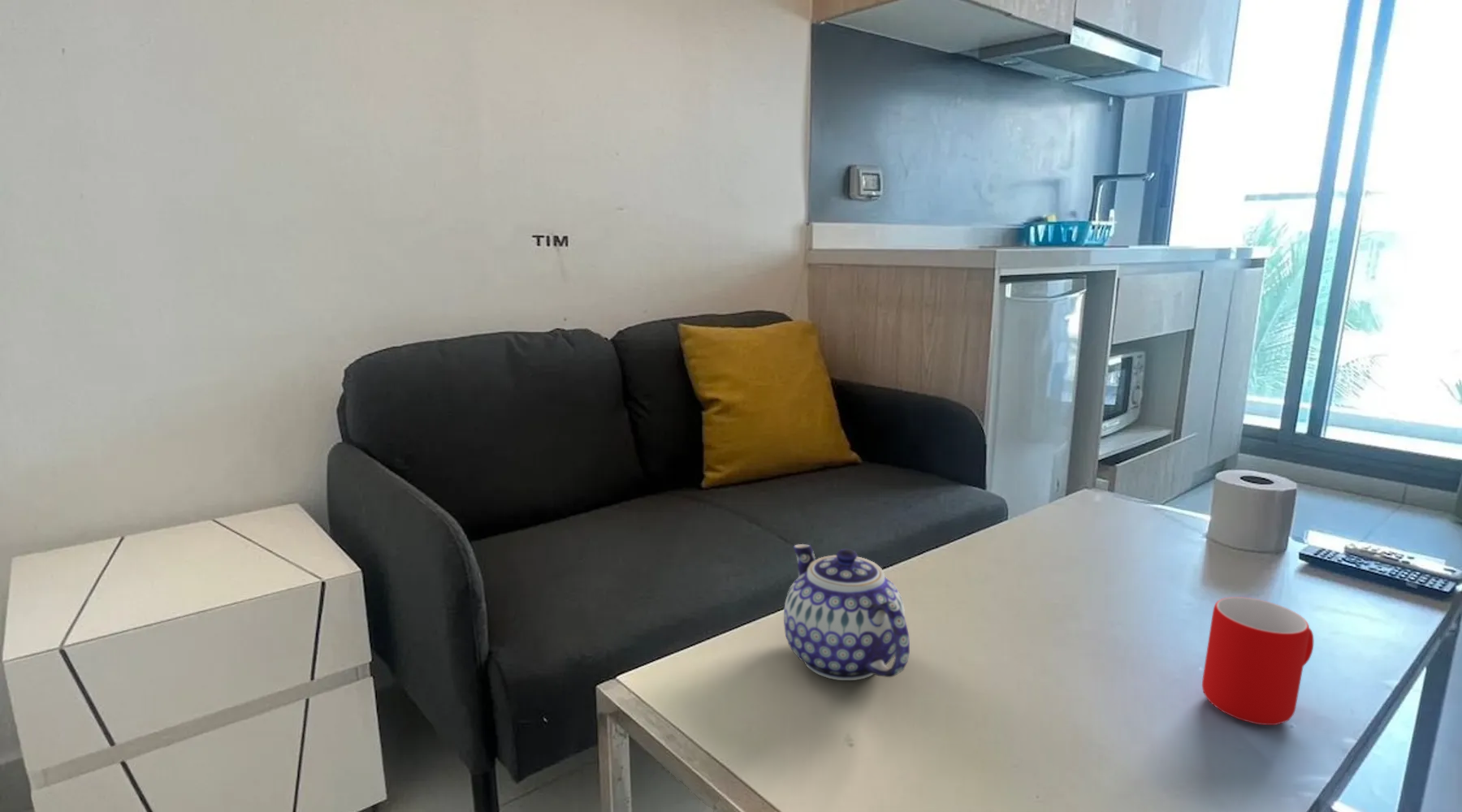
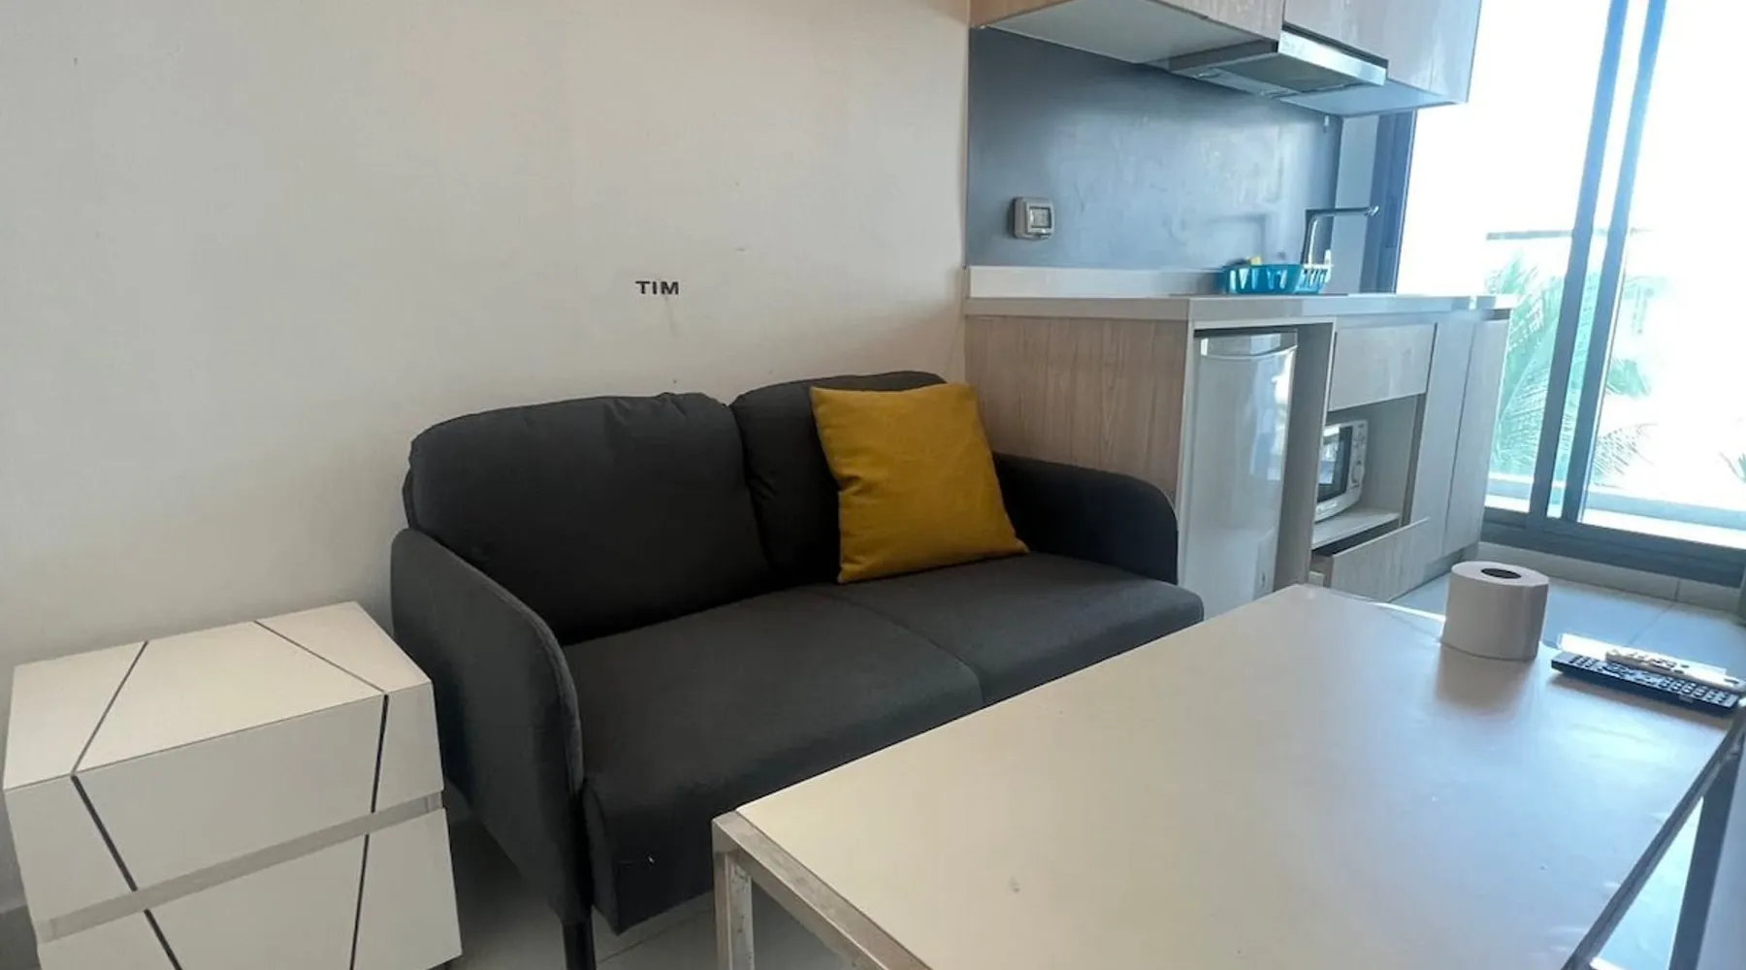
- mug [1201,596,1314,726]
- teapot [783,543,911,681]
